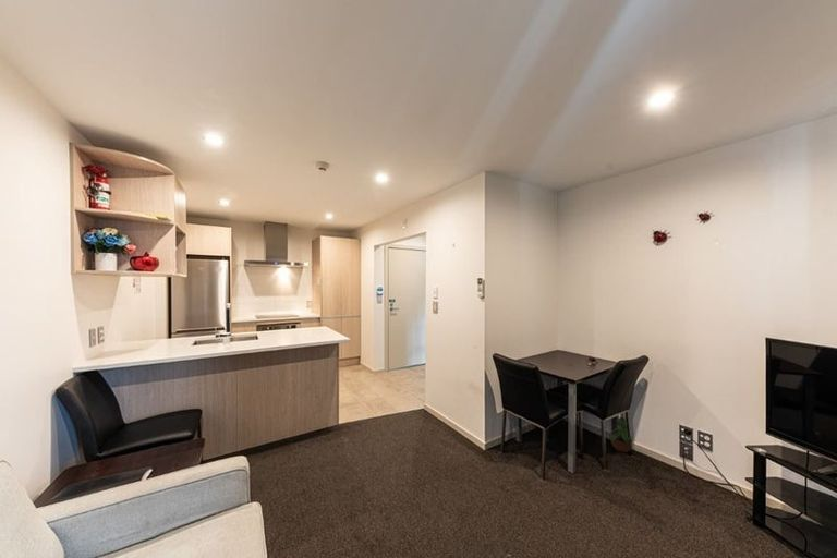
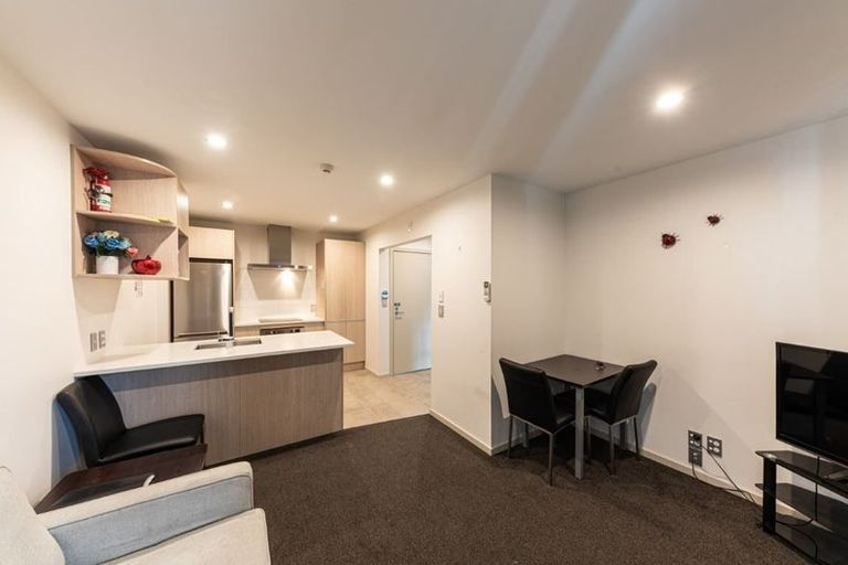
- potted plant [609,414,634,453]
